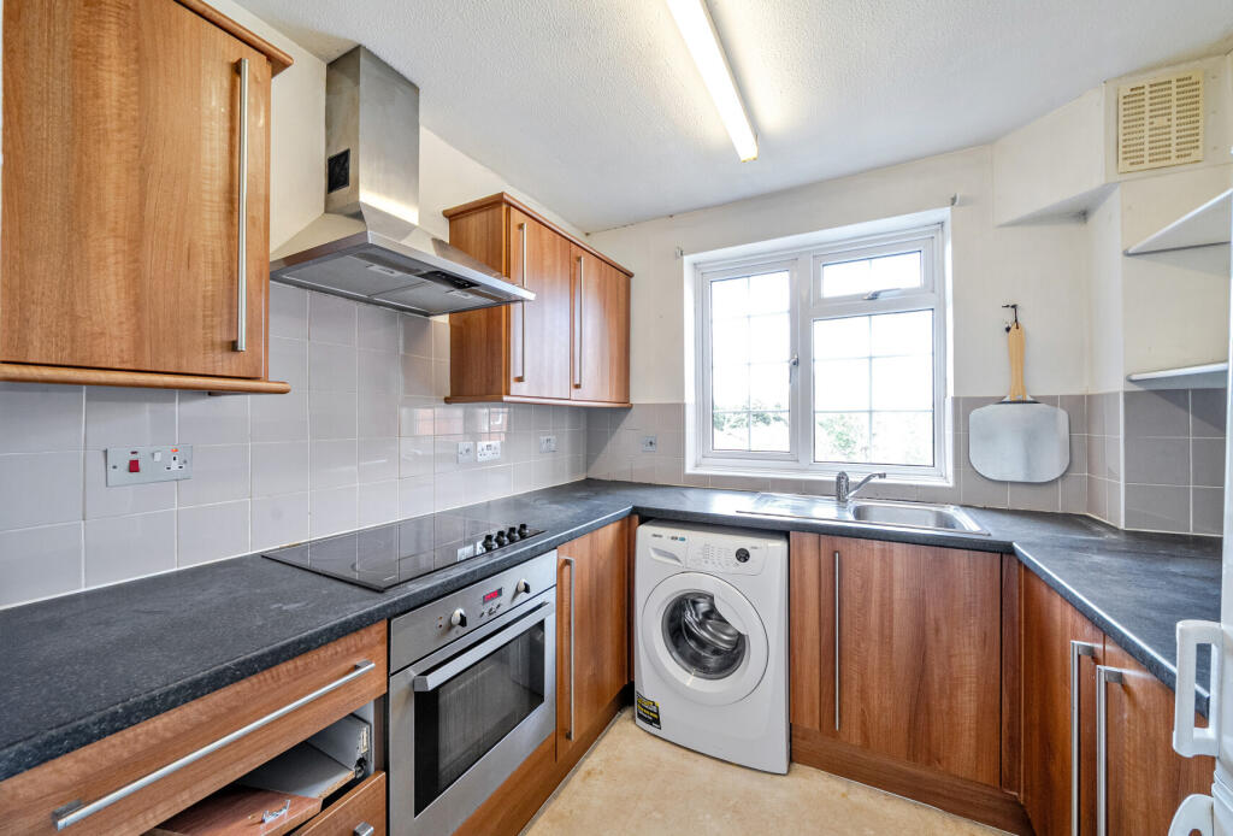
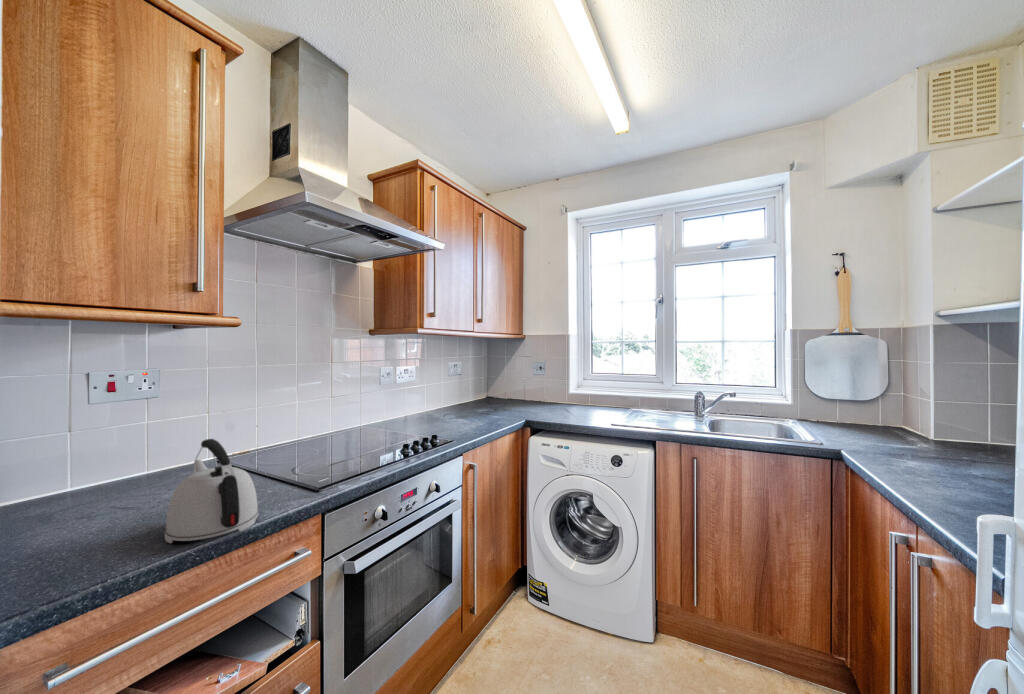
+ kettle [164,438,260,544]
